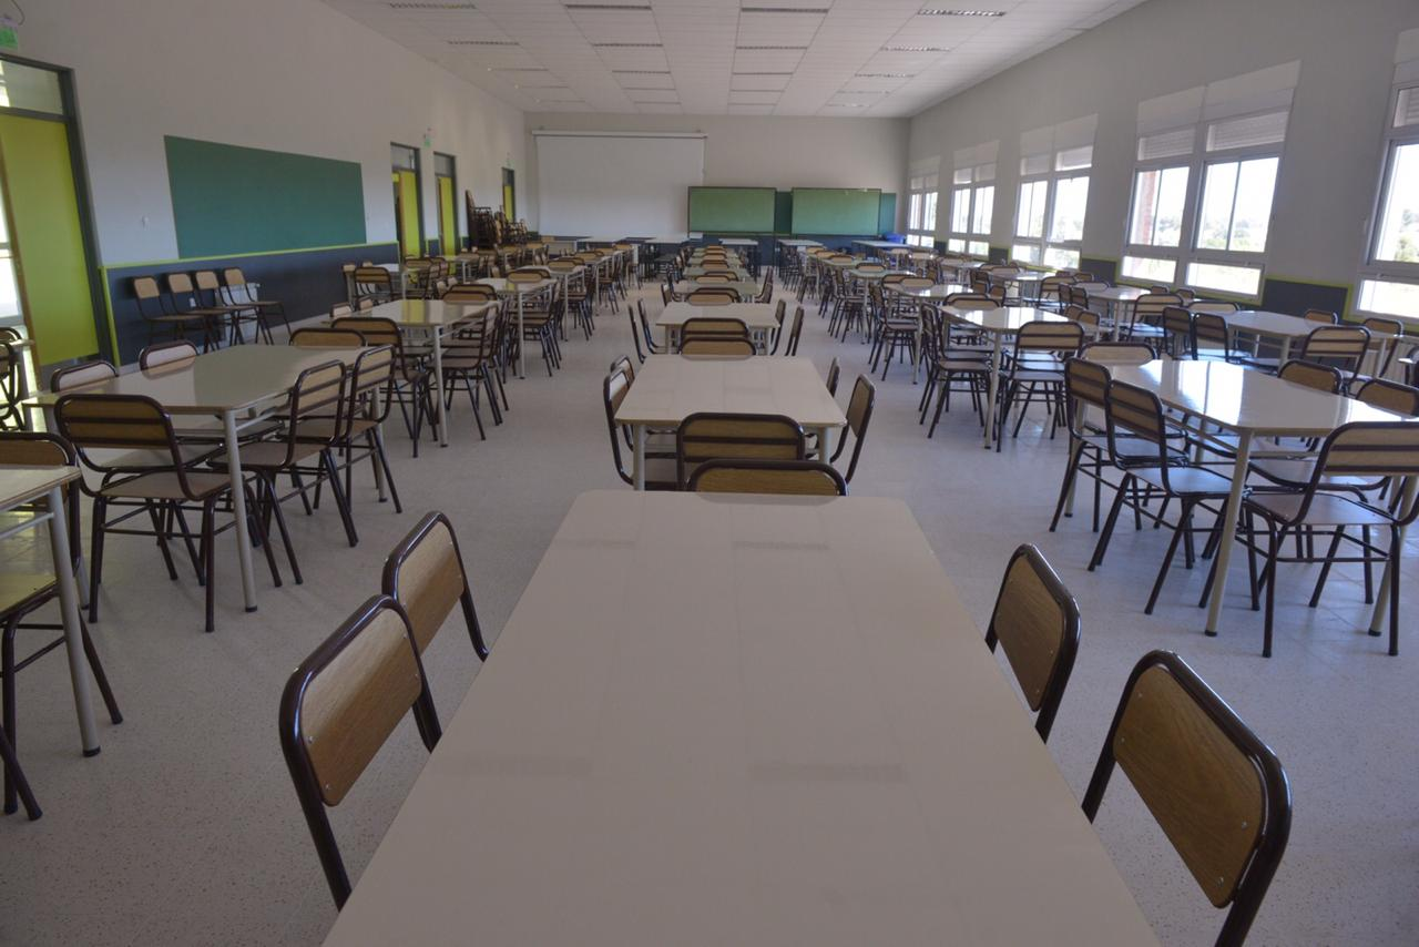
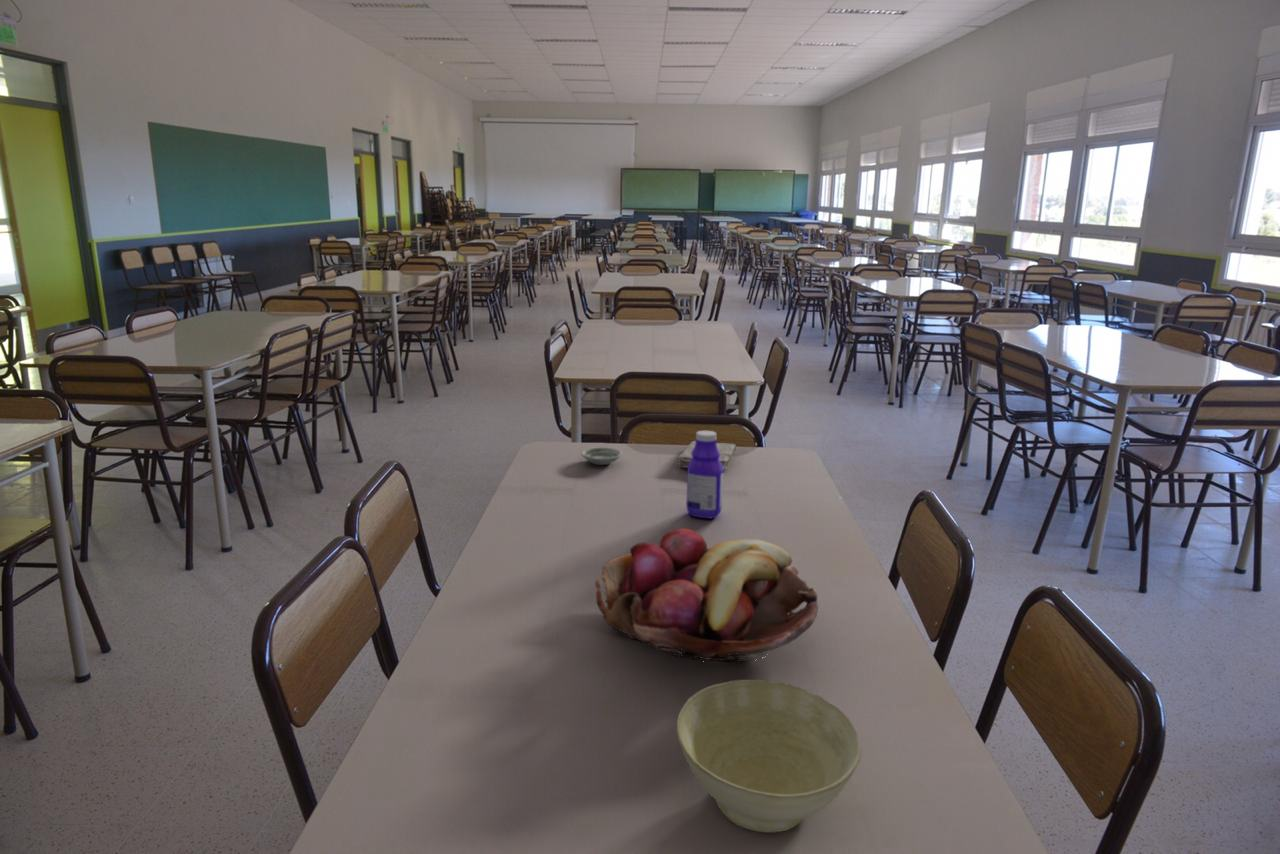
+ bowl [676,679,862,833]
+ fruit basket [594,528,819,666]
+ saucer [580,446,623,466]
+ washcloth [677,440,737,471]
+ bottle [685,430,724,519]
